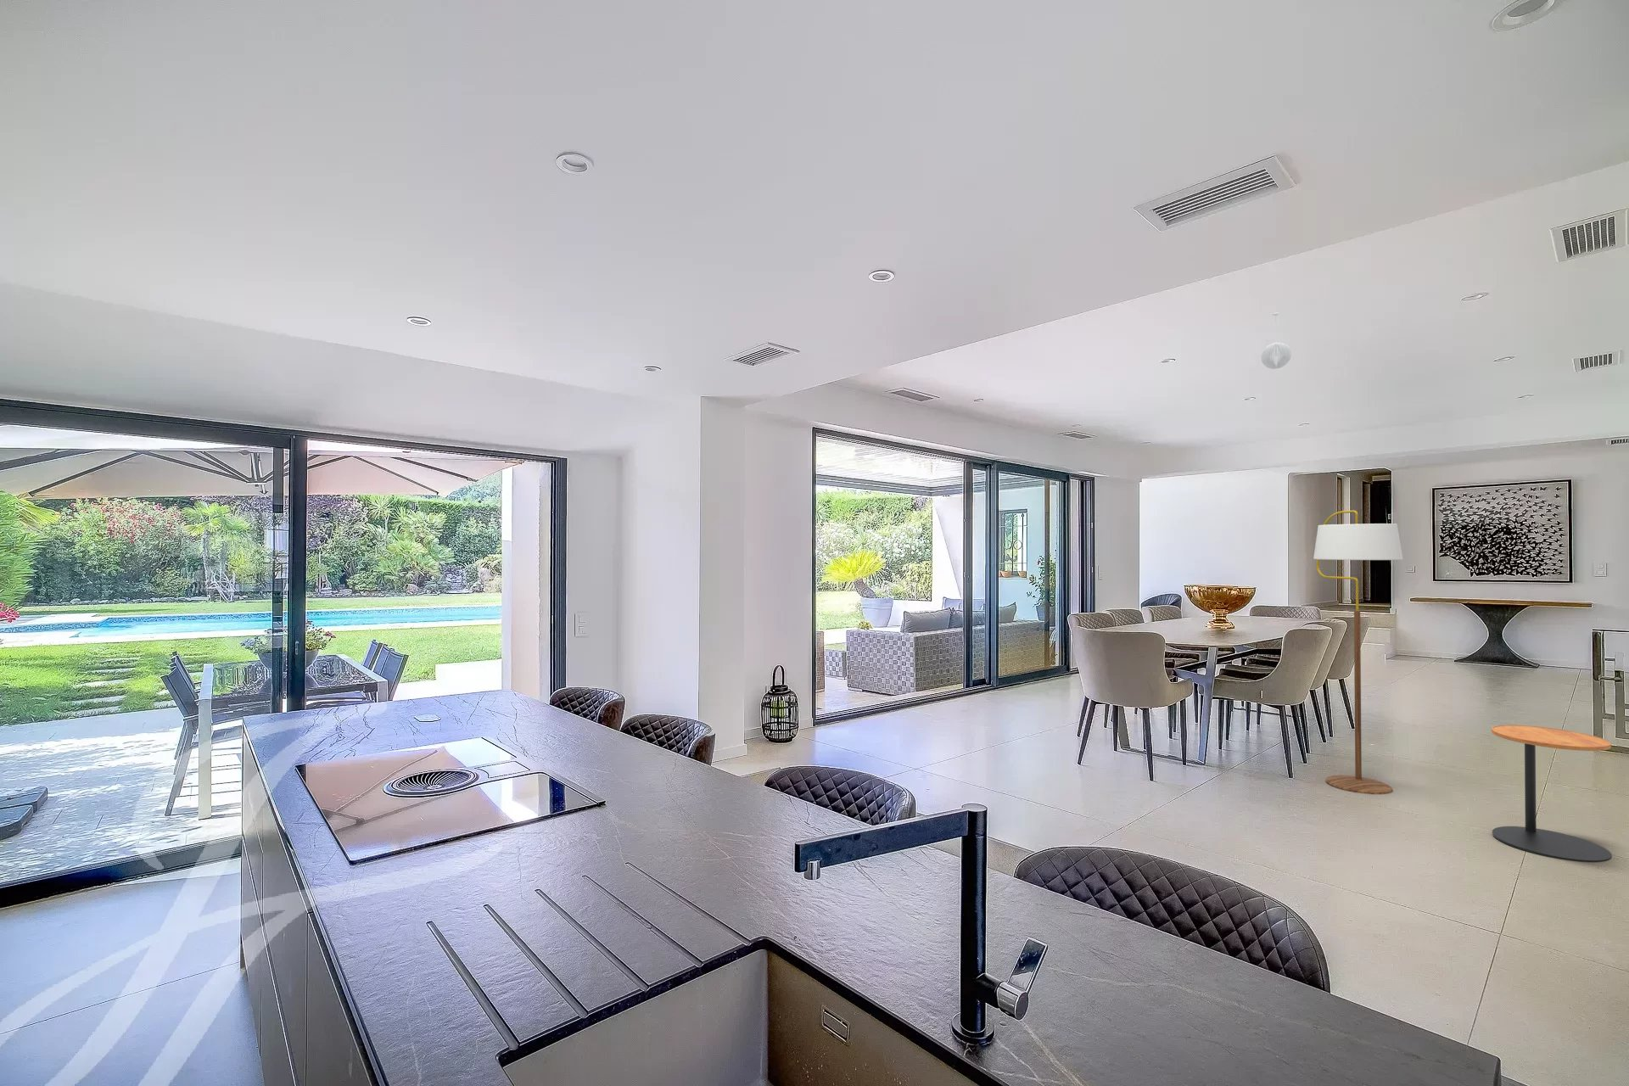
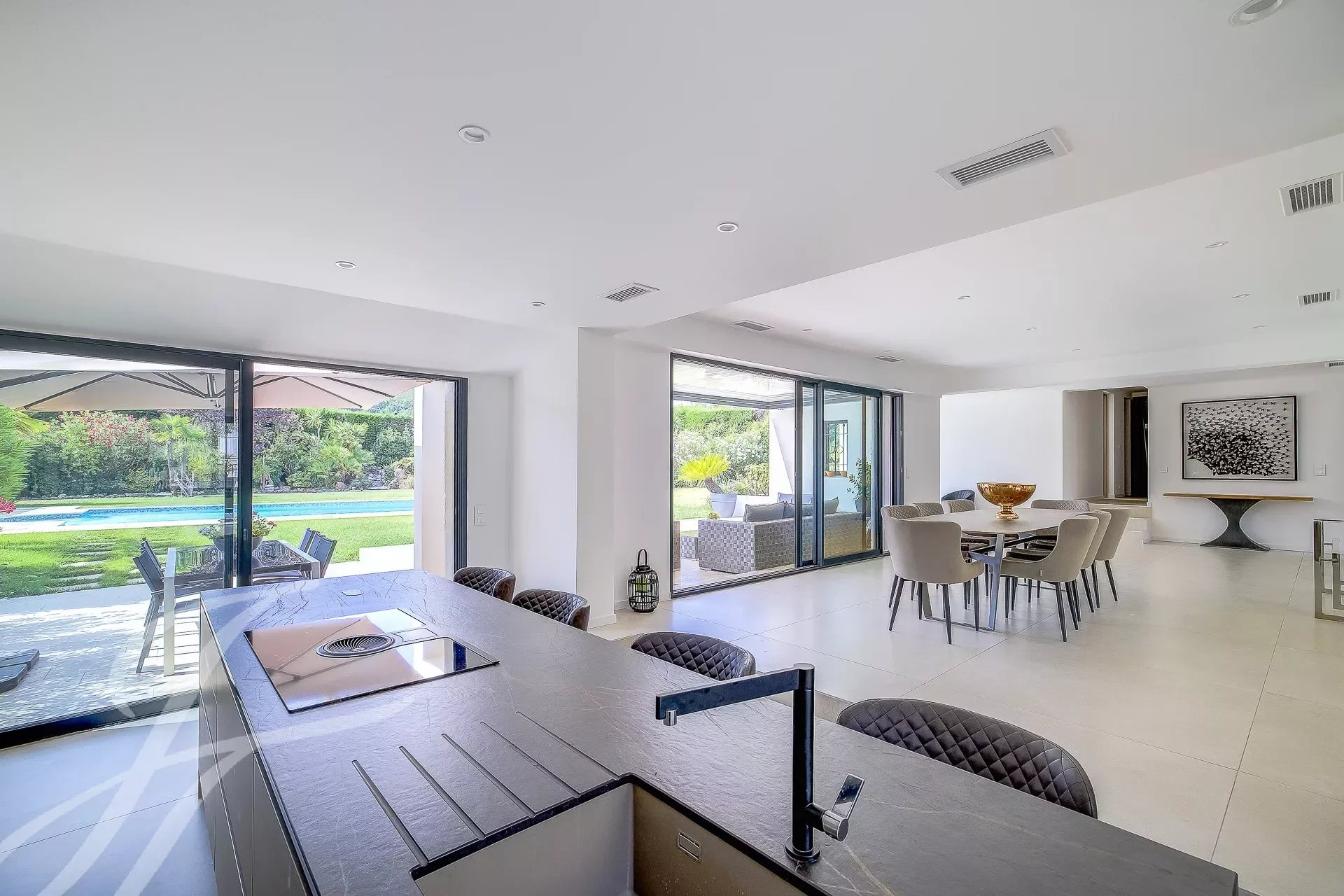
- side table [1491,725,1613,863]
- pendant light [1261,313,1292,370]
- floor lamp [1313,510,1404,795]
